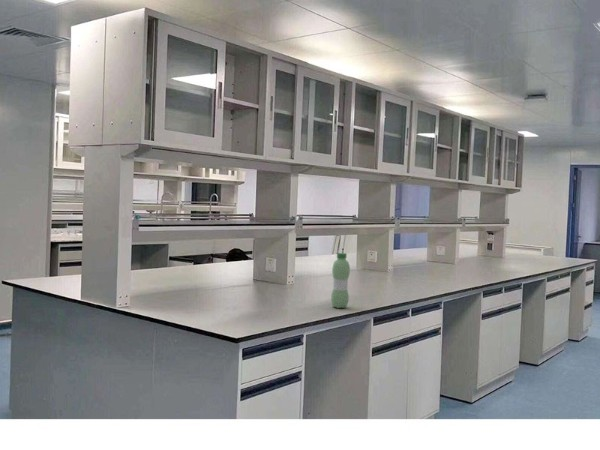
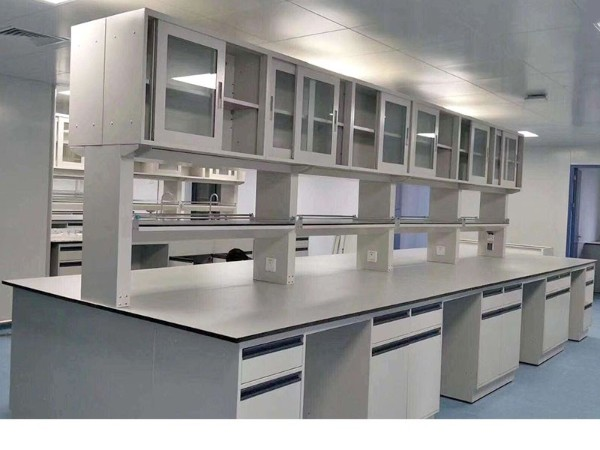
- water bottle [330,252,351,309]
